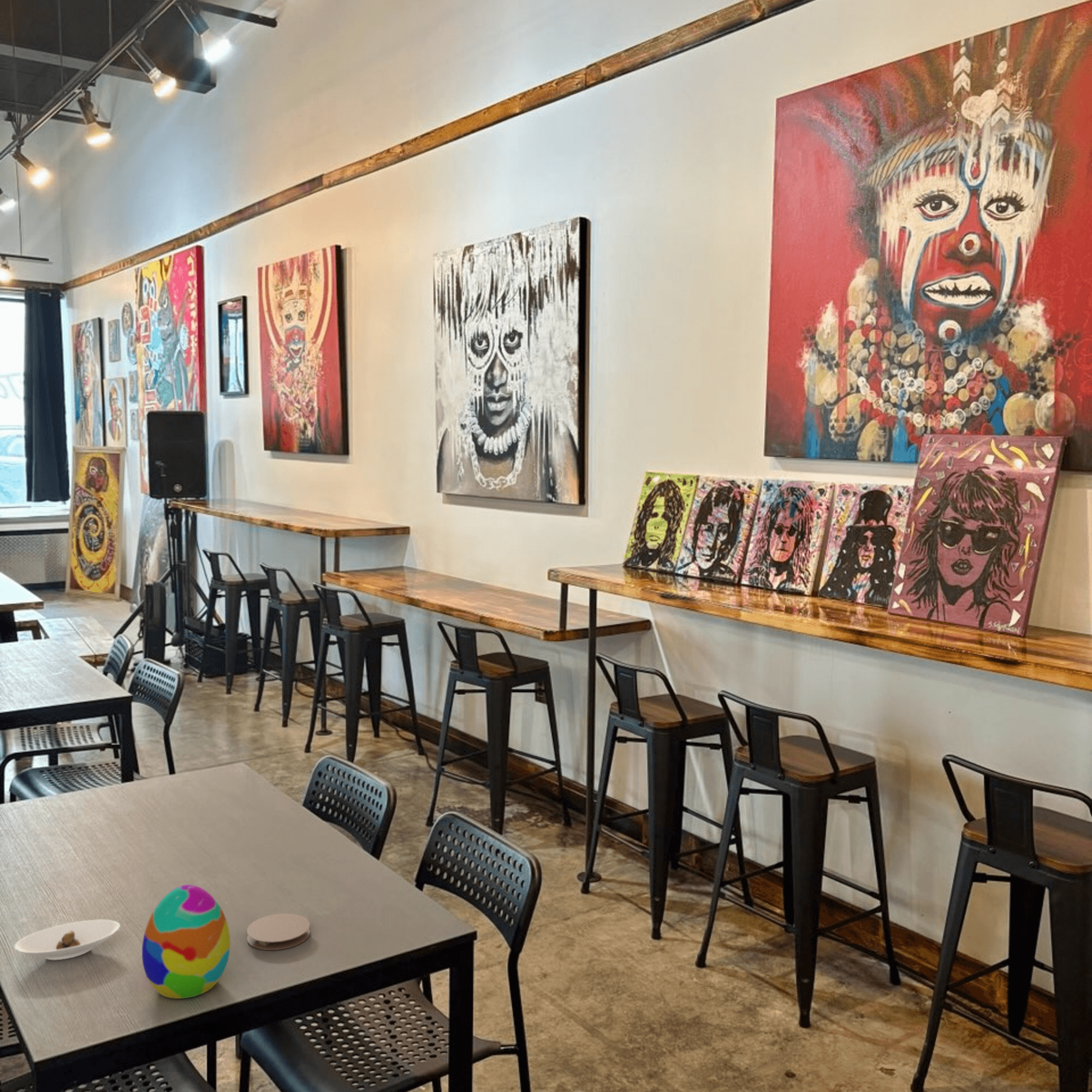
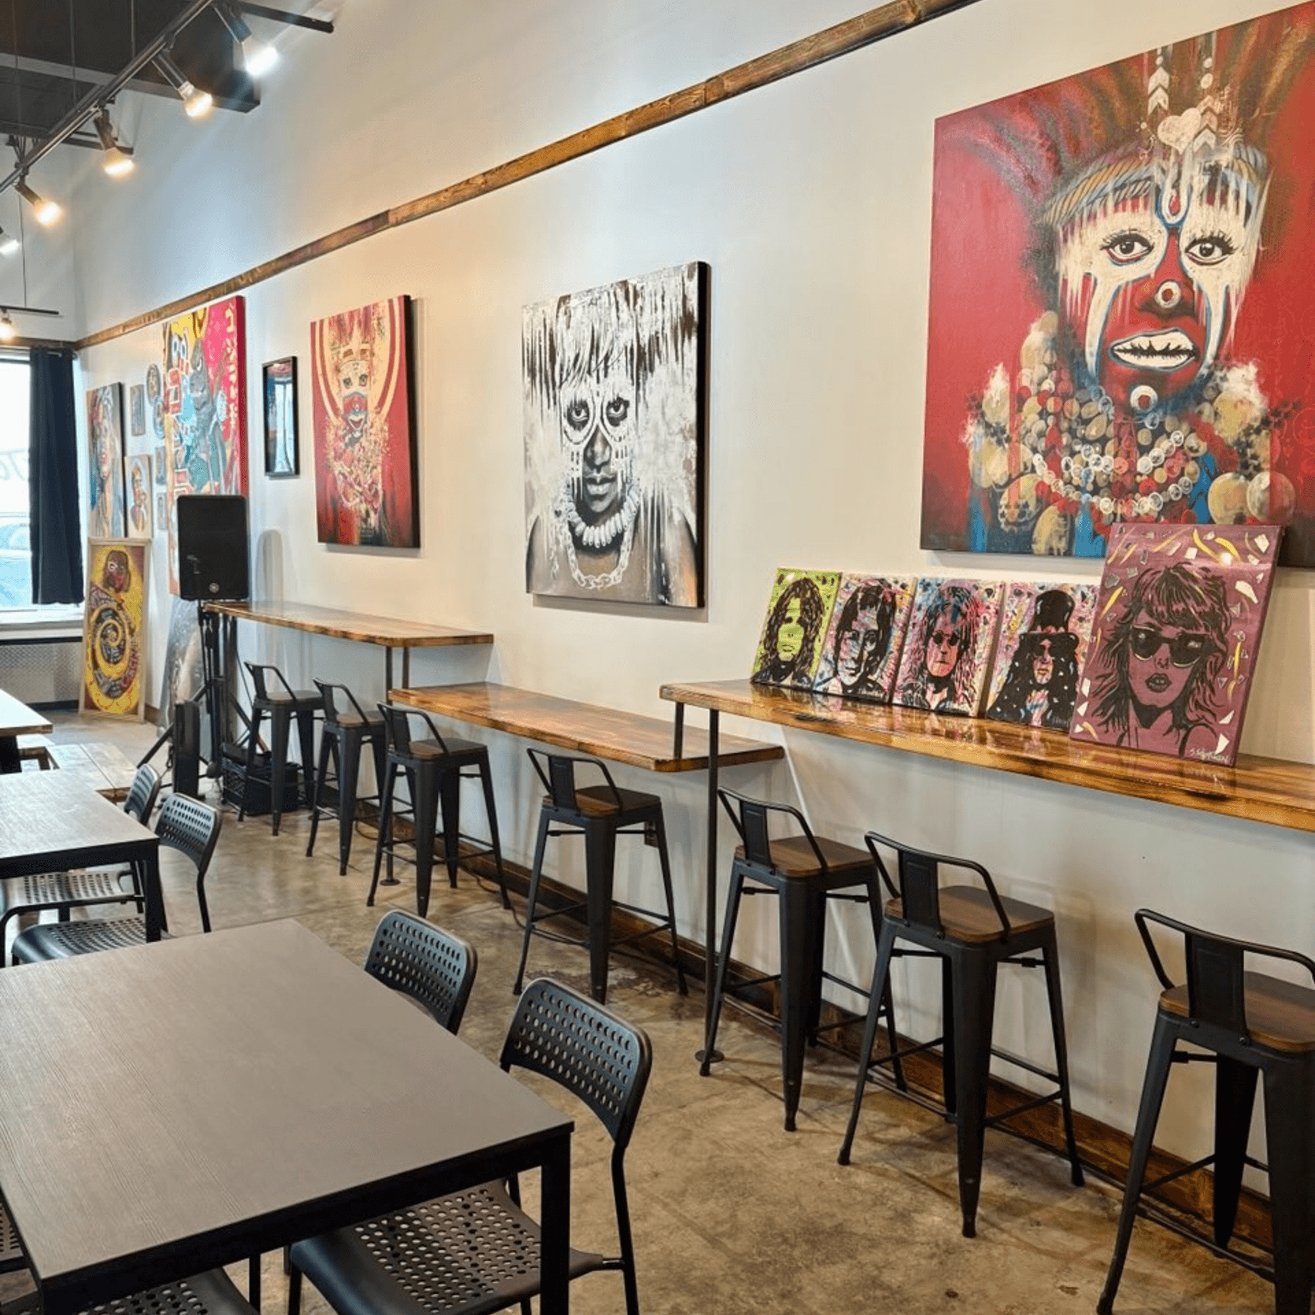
- coaster [246,913,311,951]
- decorative egg [141,884,231,999]
- saucer [14,919,121,960]
